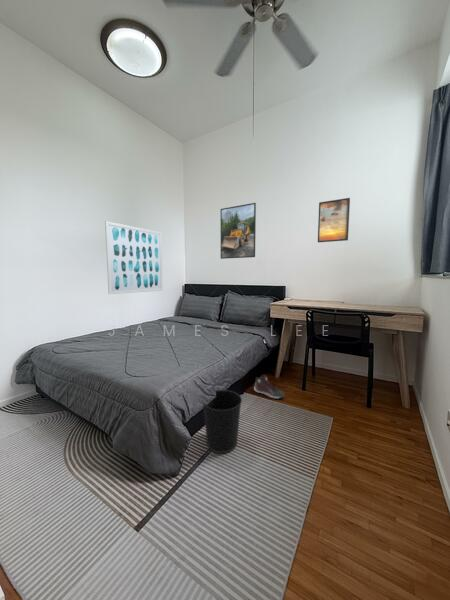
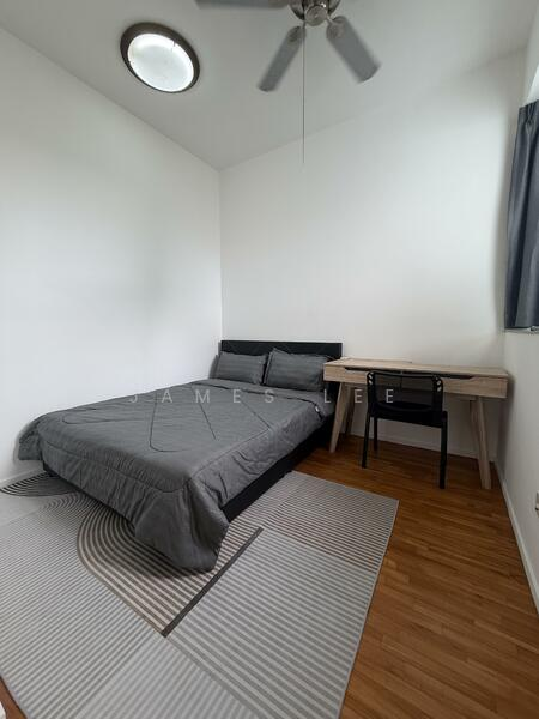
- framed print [220,202,257,260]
- wall art [104,220,164,295]
- wastebasket [201,389,243,454]
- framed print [317,197,351,243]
- sneaker [253,374,285,400]
